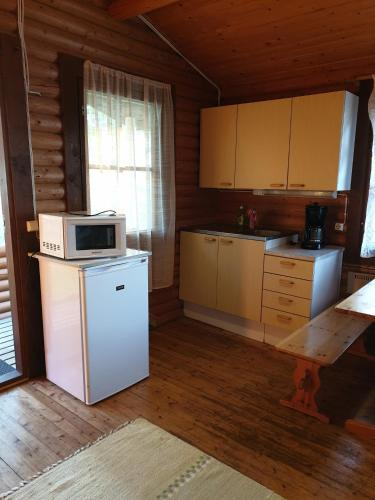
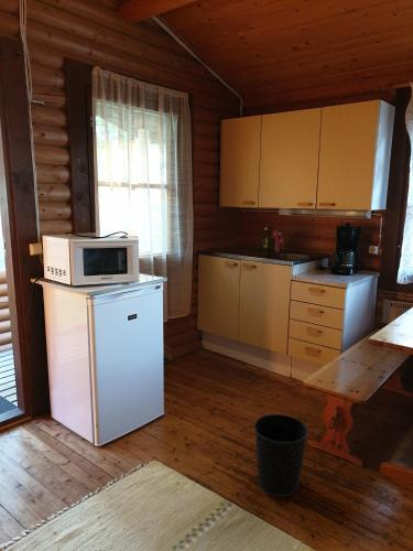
+ wastebasket [253,413,309,498]
